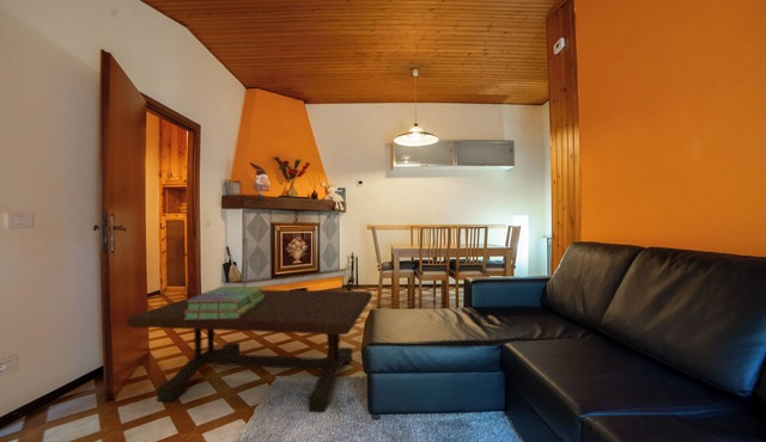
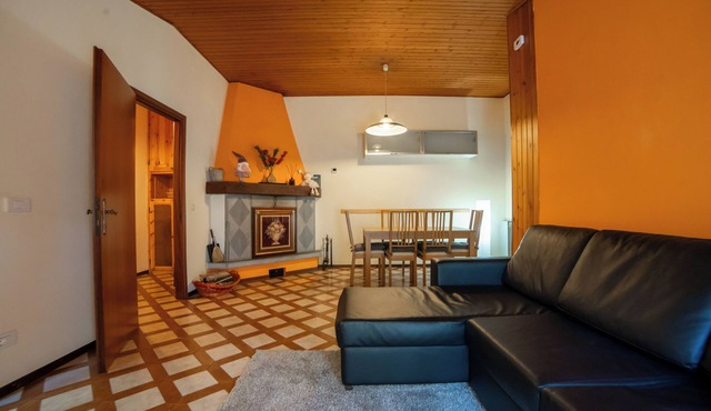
- stack of books [183,286,265,320]
- coffee table [126,289,373,413]
